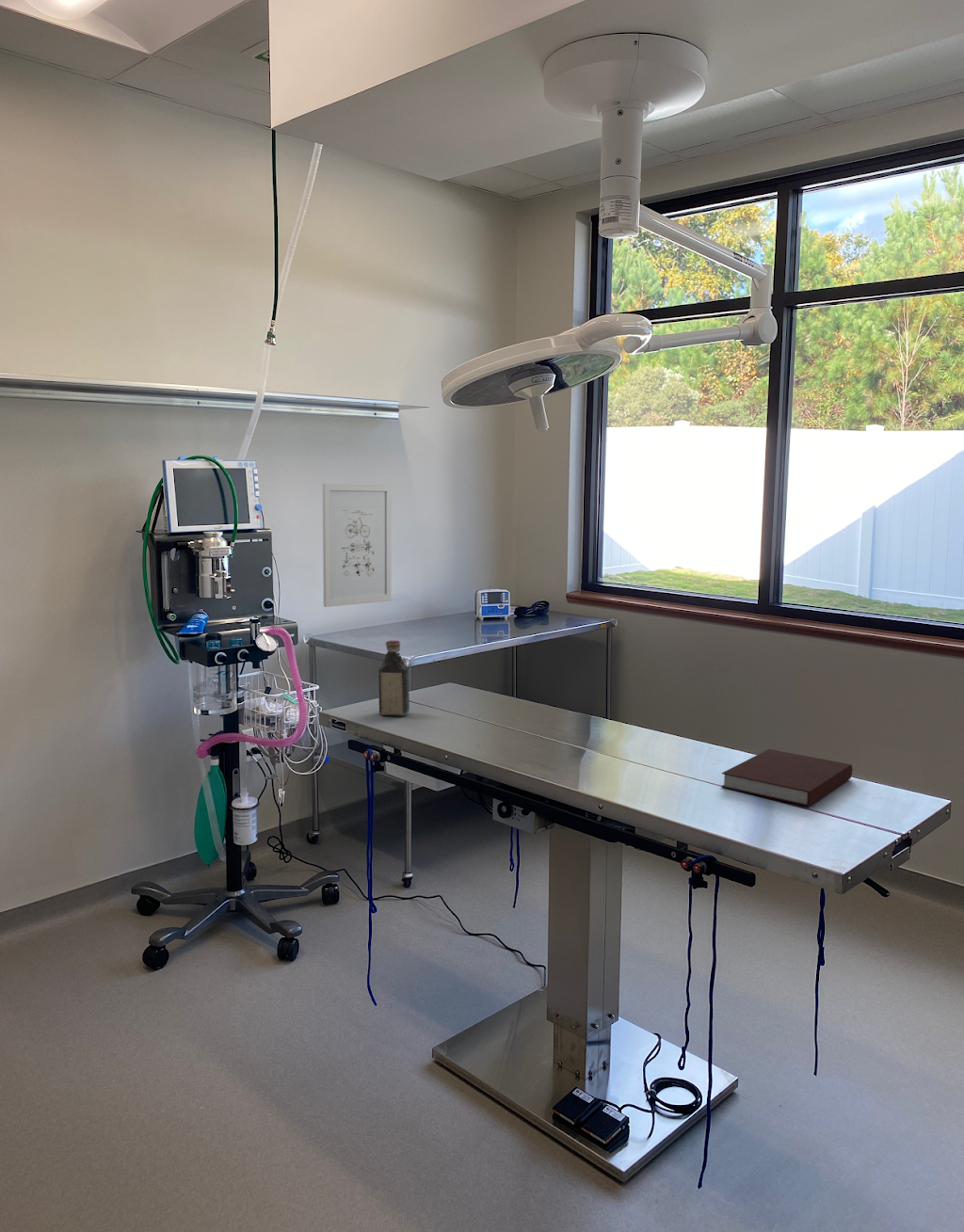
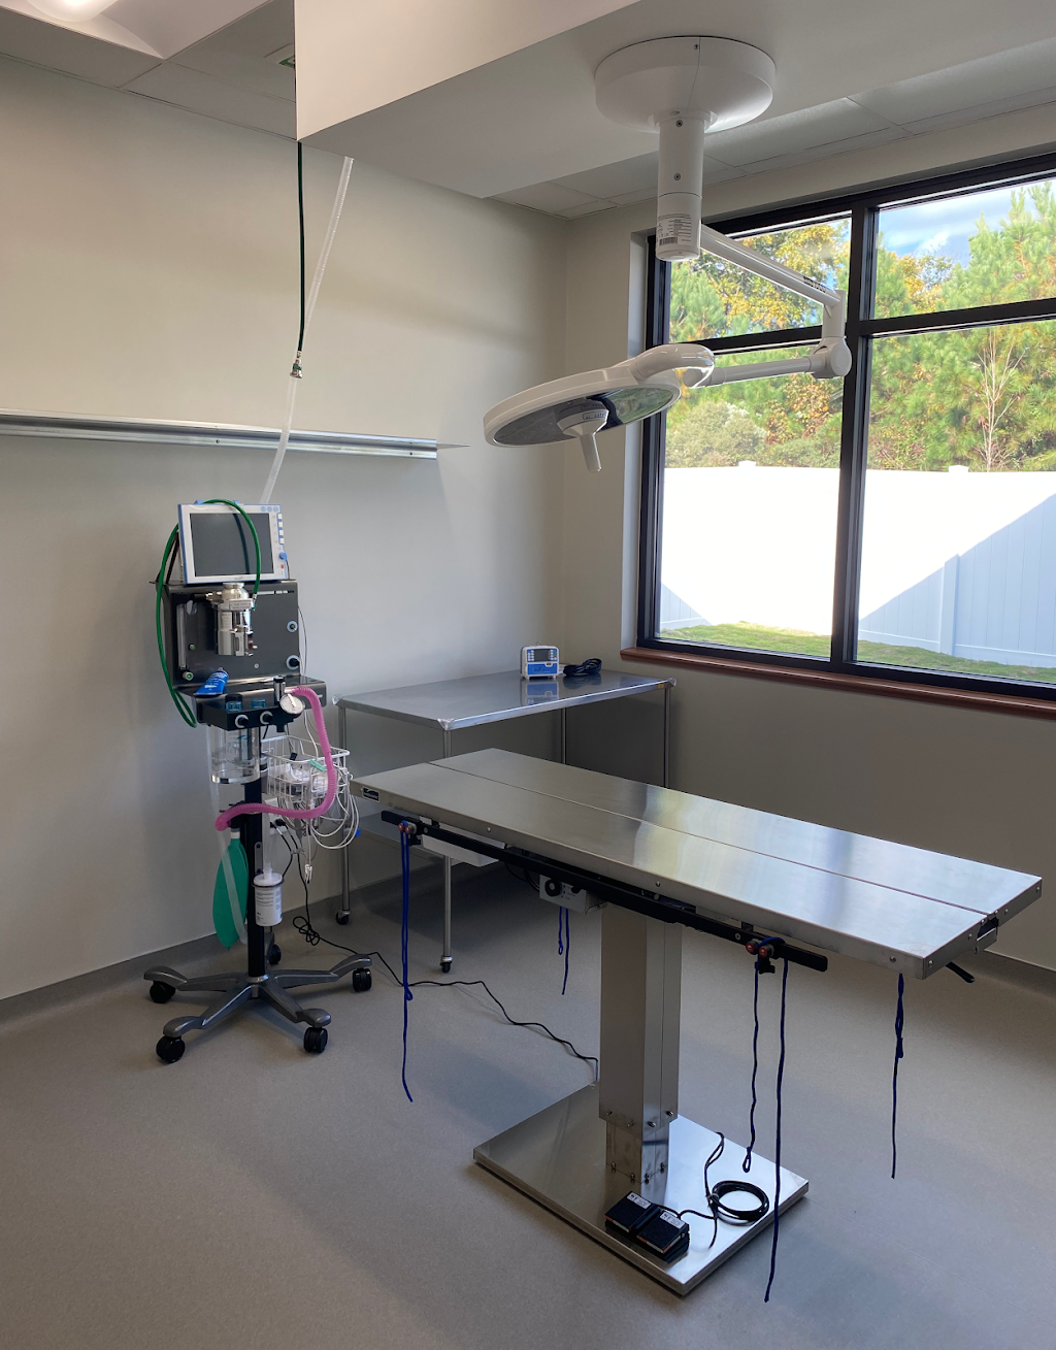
- notebook [720,748,853,808]
- wall art [322,483,392,608]
- bottle [378,640,410,717]
